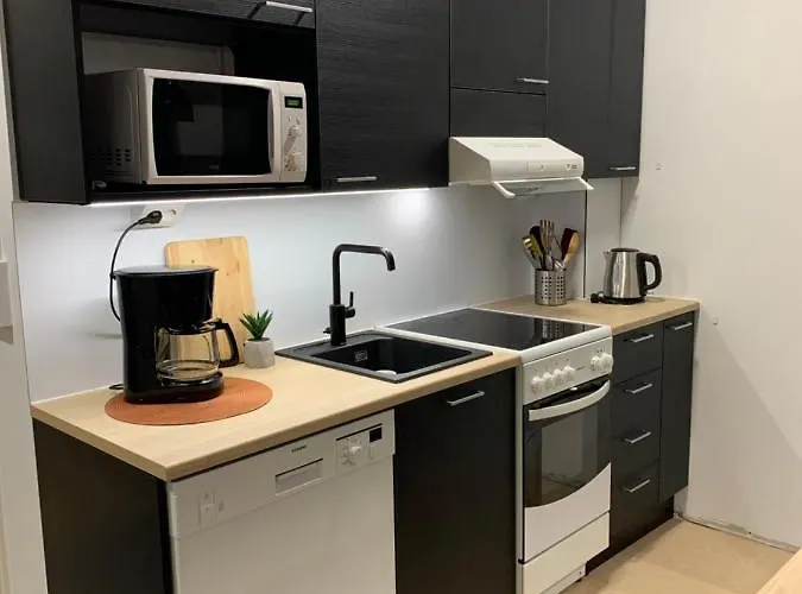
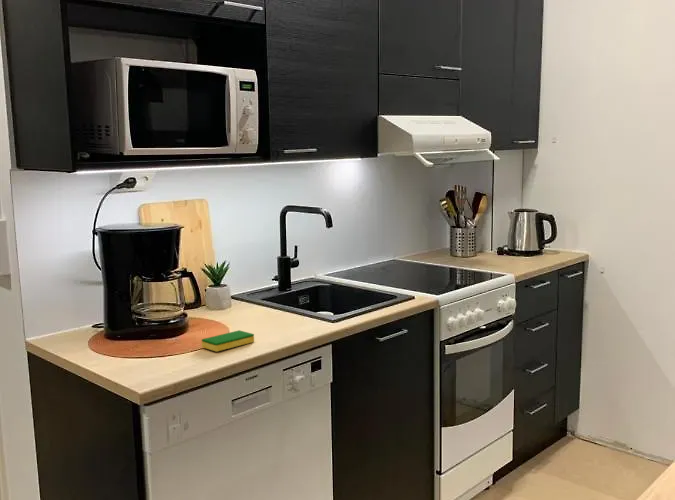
+ dish sponge [201,329,255,353]
